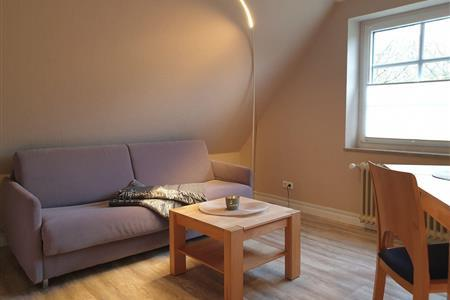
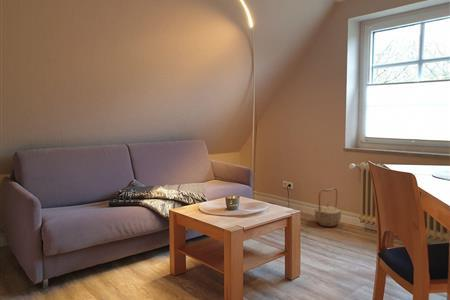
+ basket [314,187,342,228]
